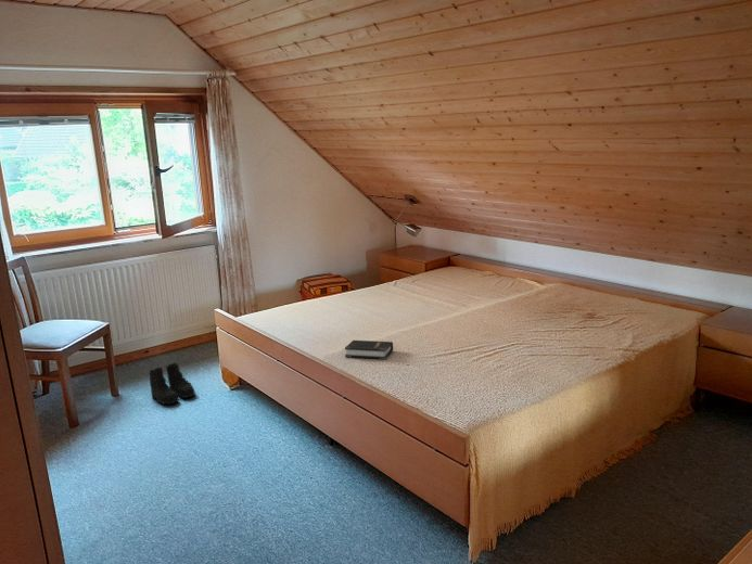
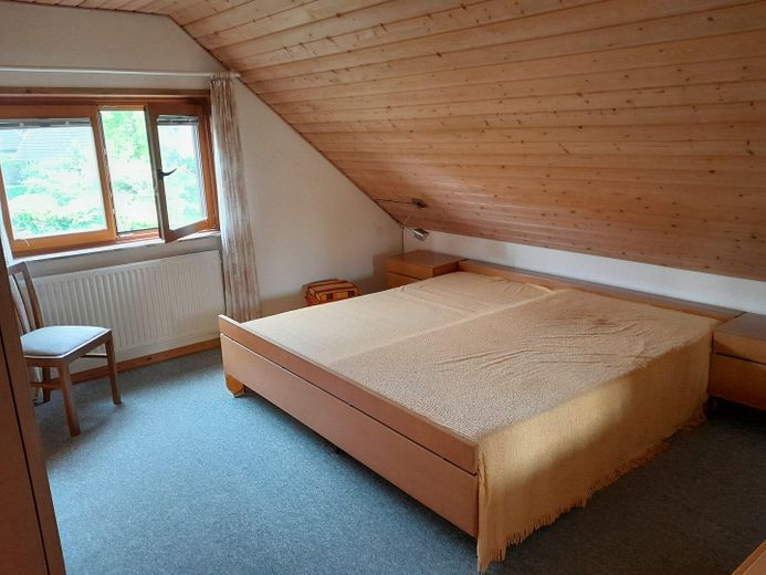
- hardback book [344,339,394,360]
- boots [148,361,196,406]
